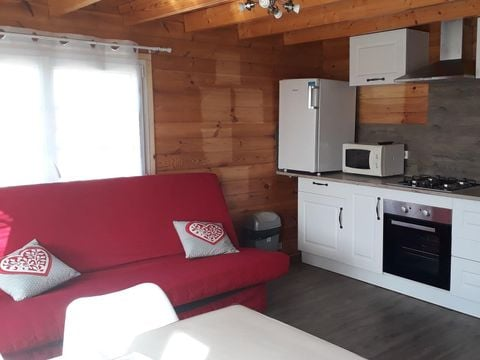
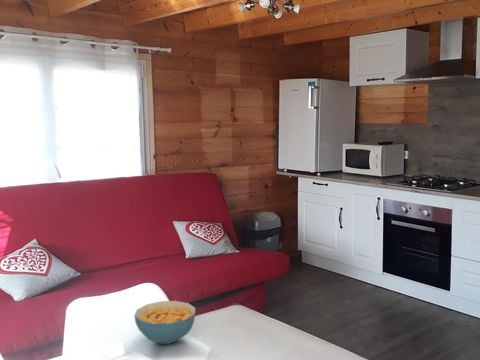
+ cereal bowl [133,300,197,345]
